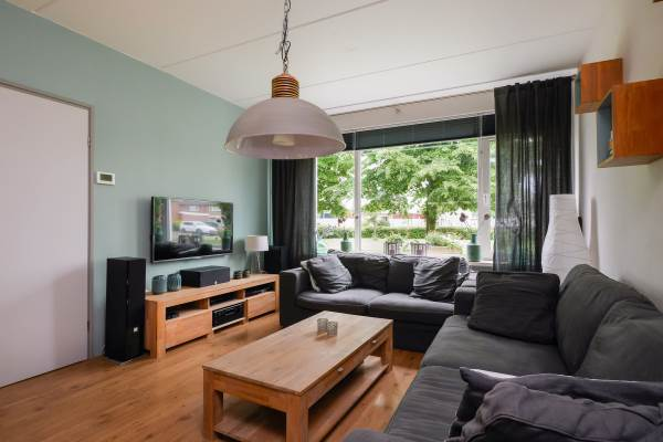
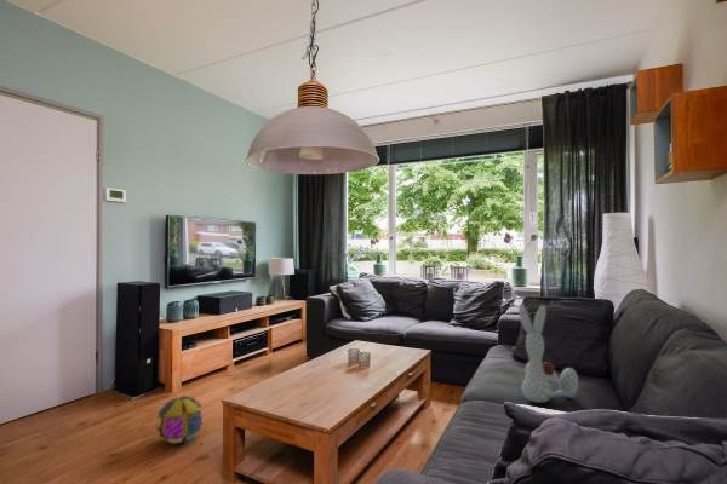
+ stuffed toy [517,302,579,404]
+ ball [155,394,204,444]
